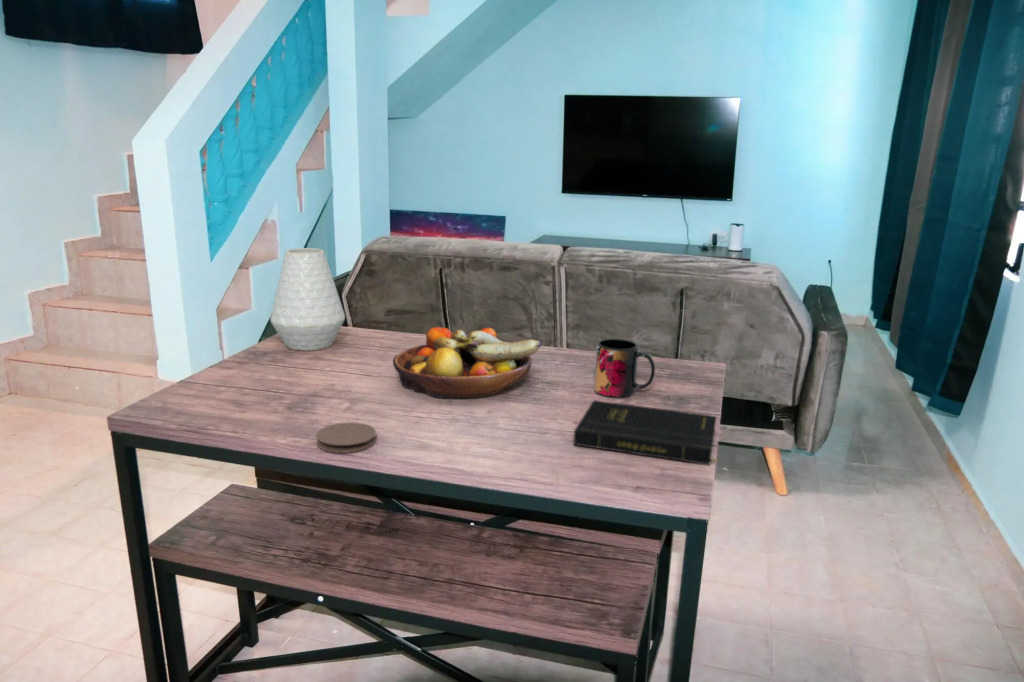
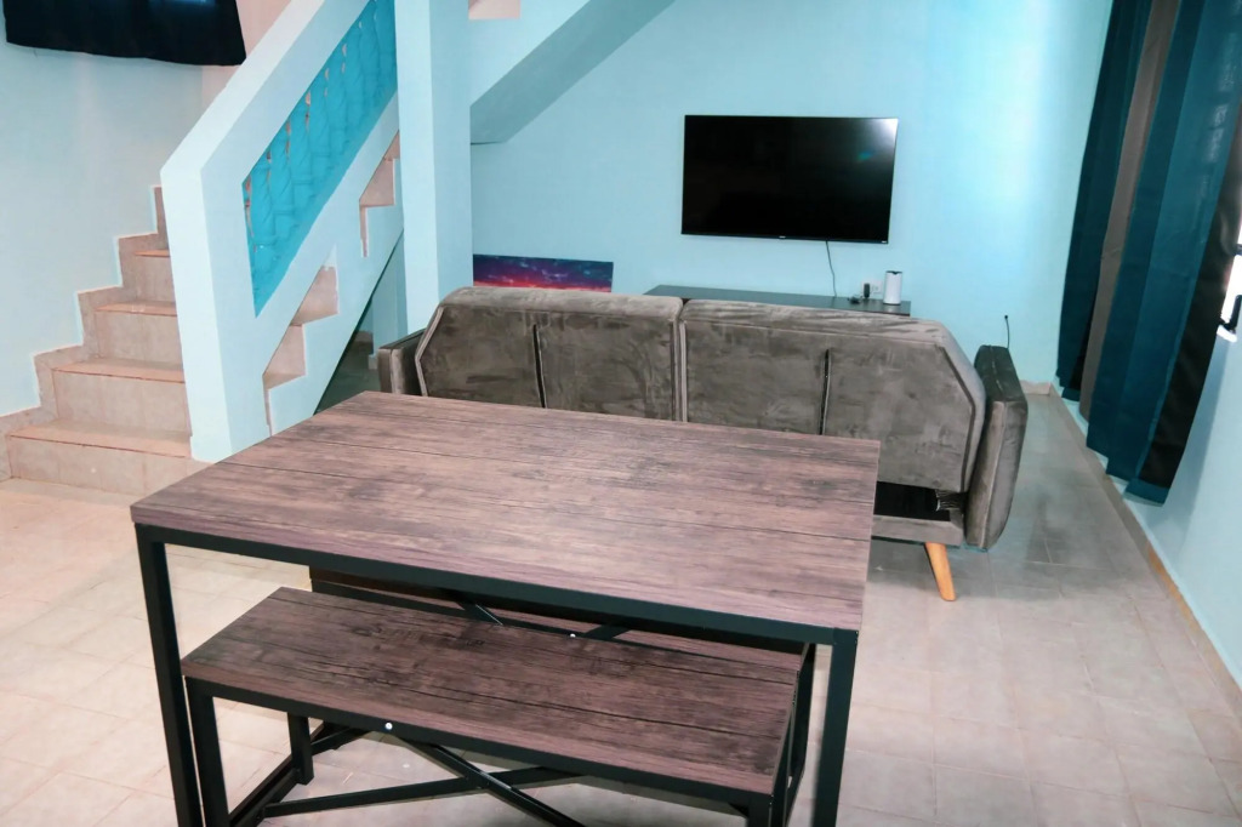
- fruit bowl [392,326,542,399]
- vase [269,247,346,352]
- mug [593,338,656,398]
- book [572,399,720,466]
- coaster [315,421,377,454]
